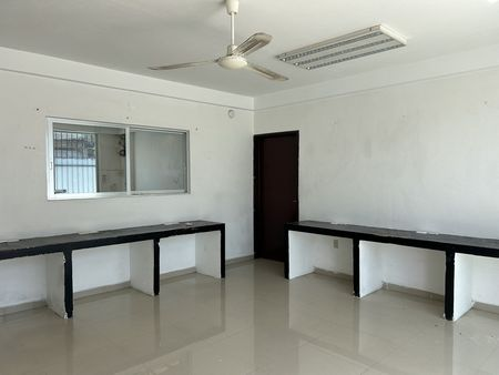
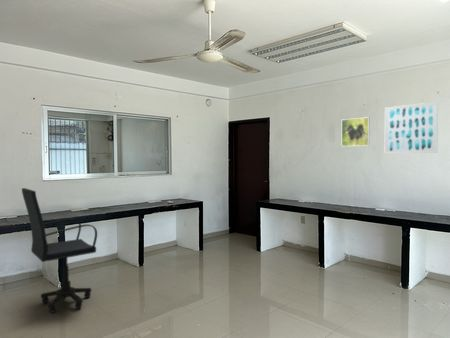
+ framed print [341,116,370,147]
+ wall art [384,101,439,155]
+ office chair [21,187,98,314]
